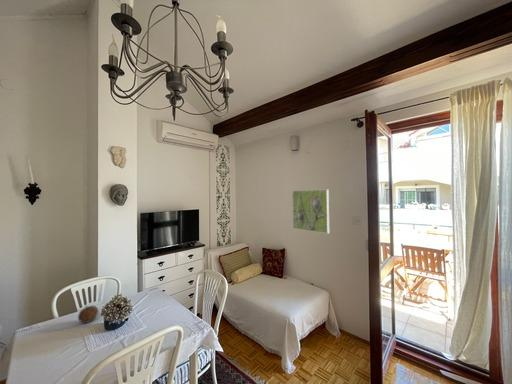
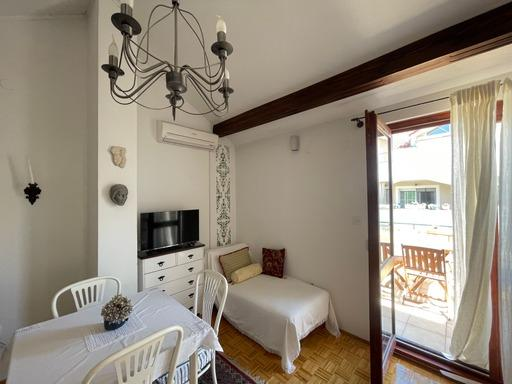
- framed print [291,189,330,234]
- fruit [77,304,99,324]
